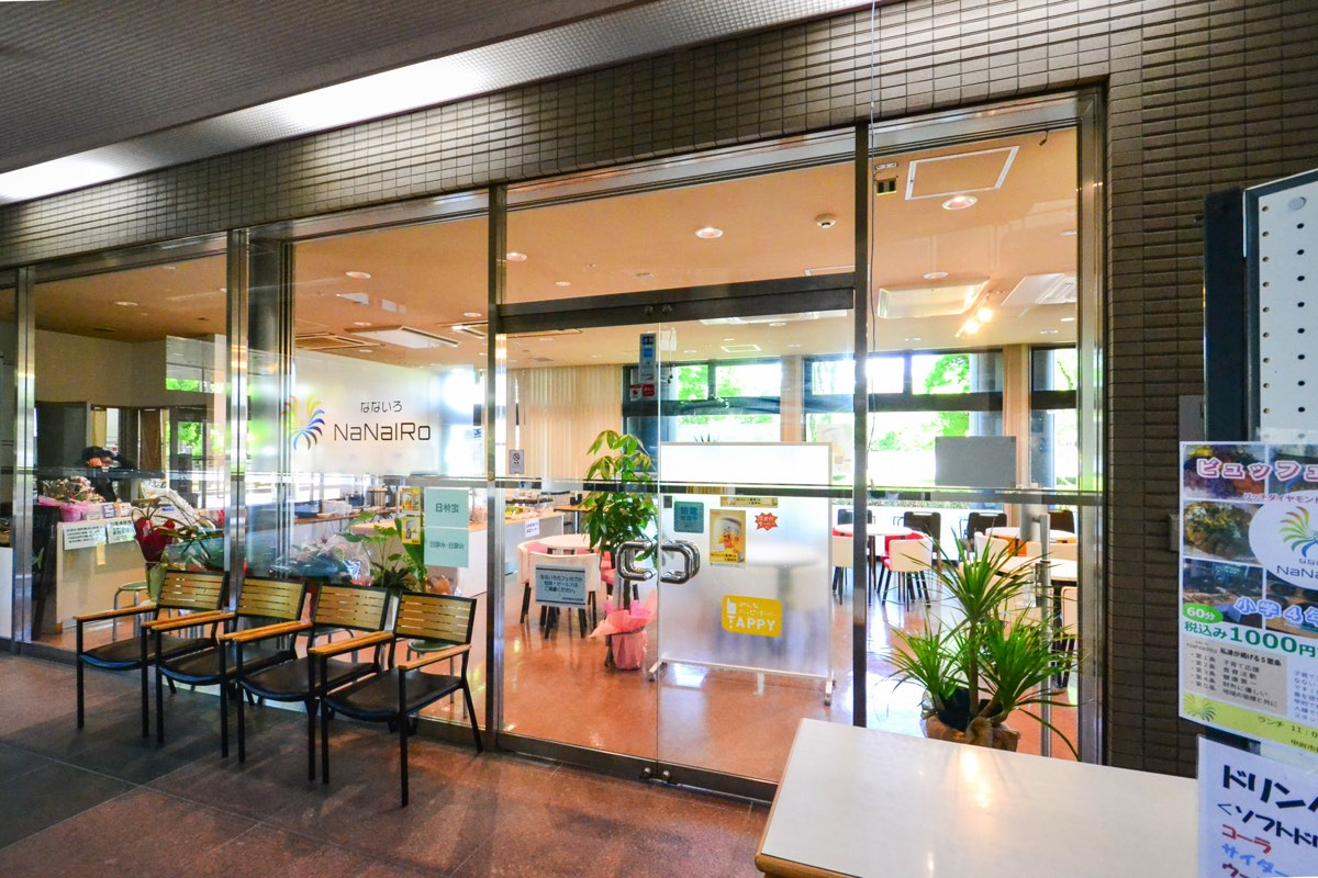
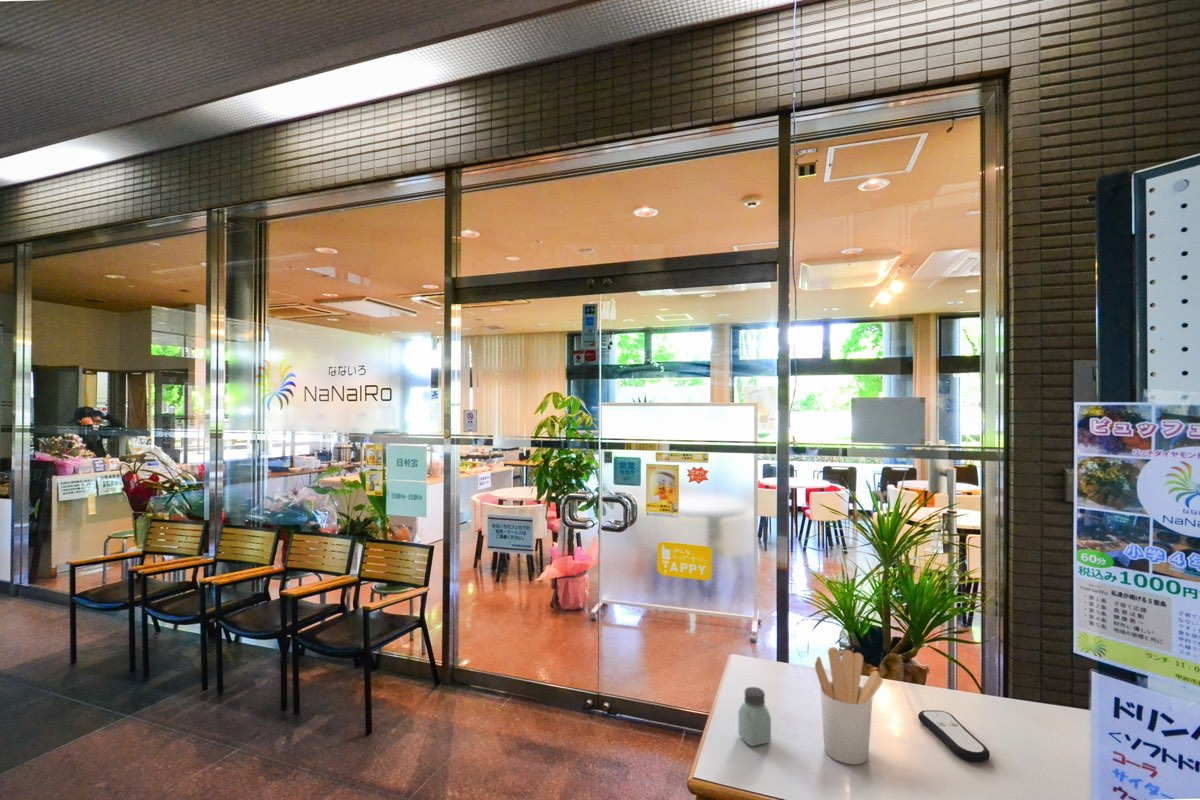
+ saltshaker [738,686,772,747]
+ remote control [917,709,991,763]
+ utensil holder [814,646,884,765]
